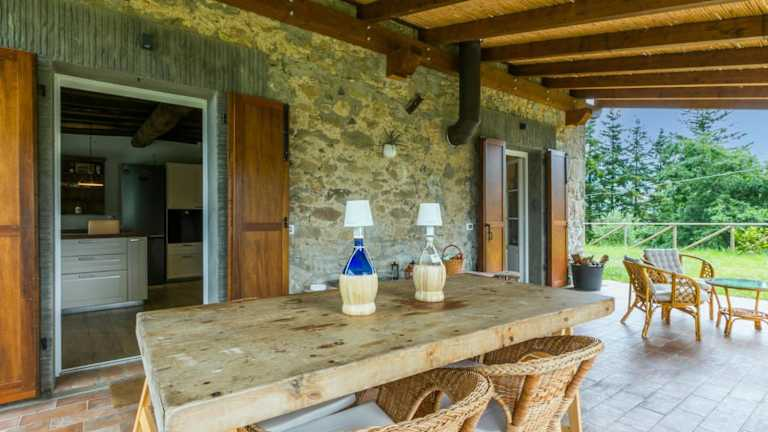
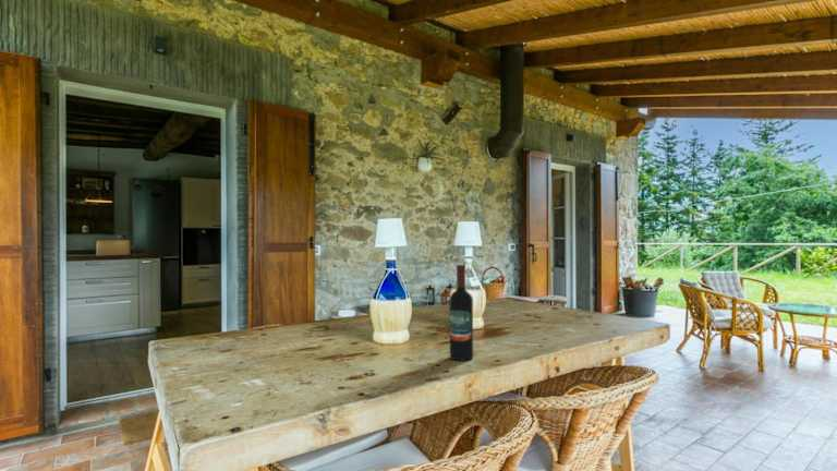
+ wine bottle [448,264,474,362]
